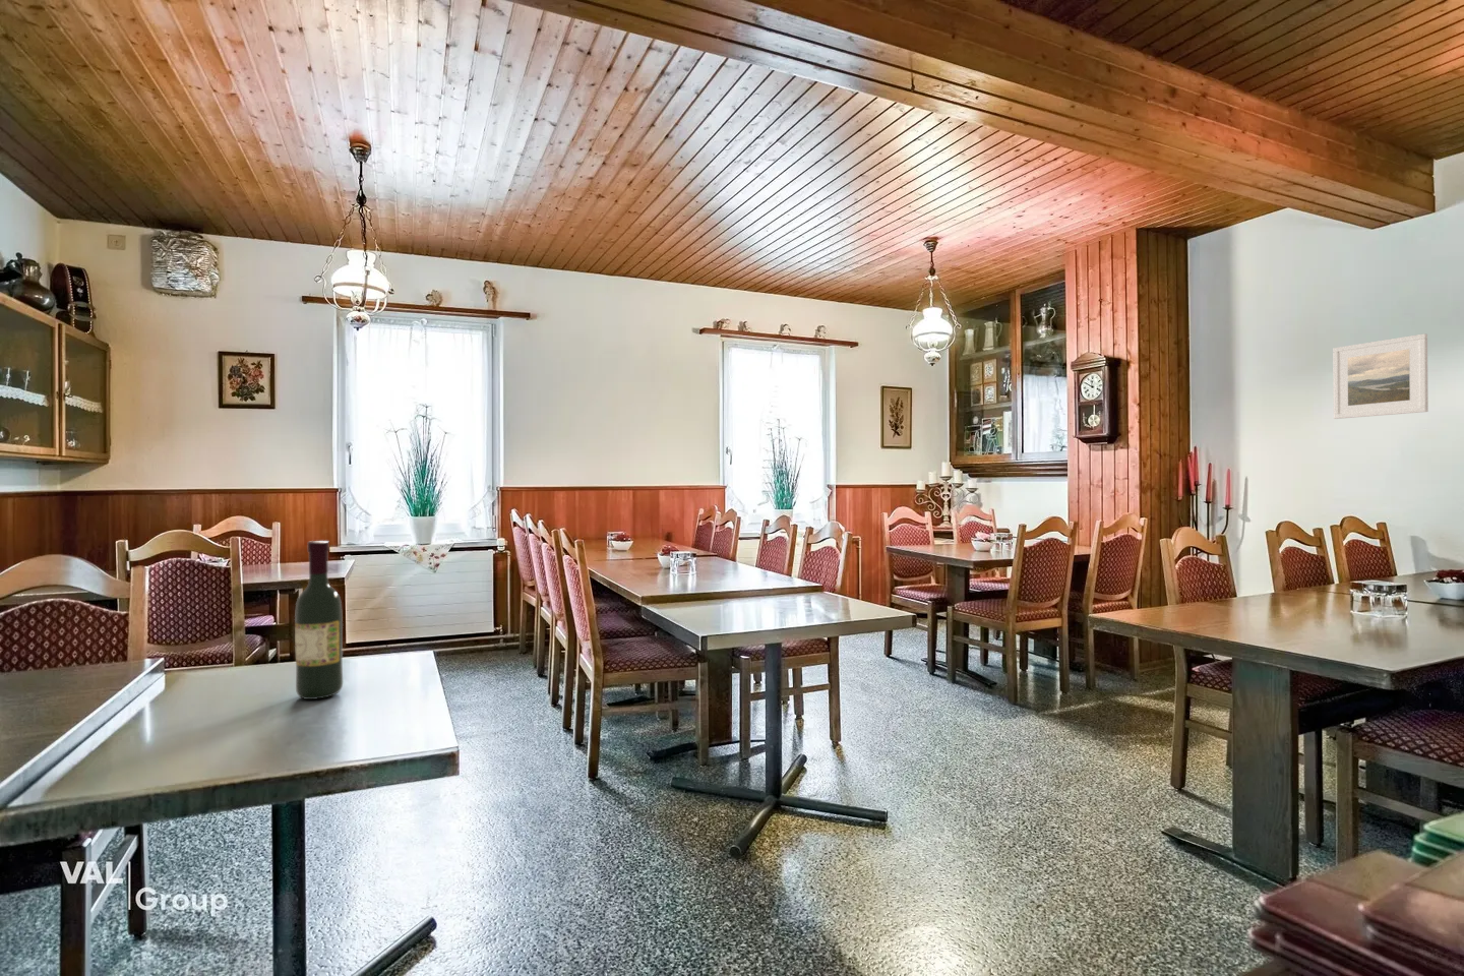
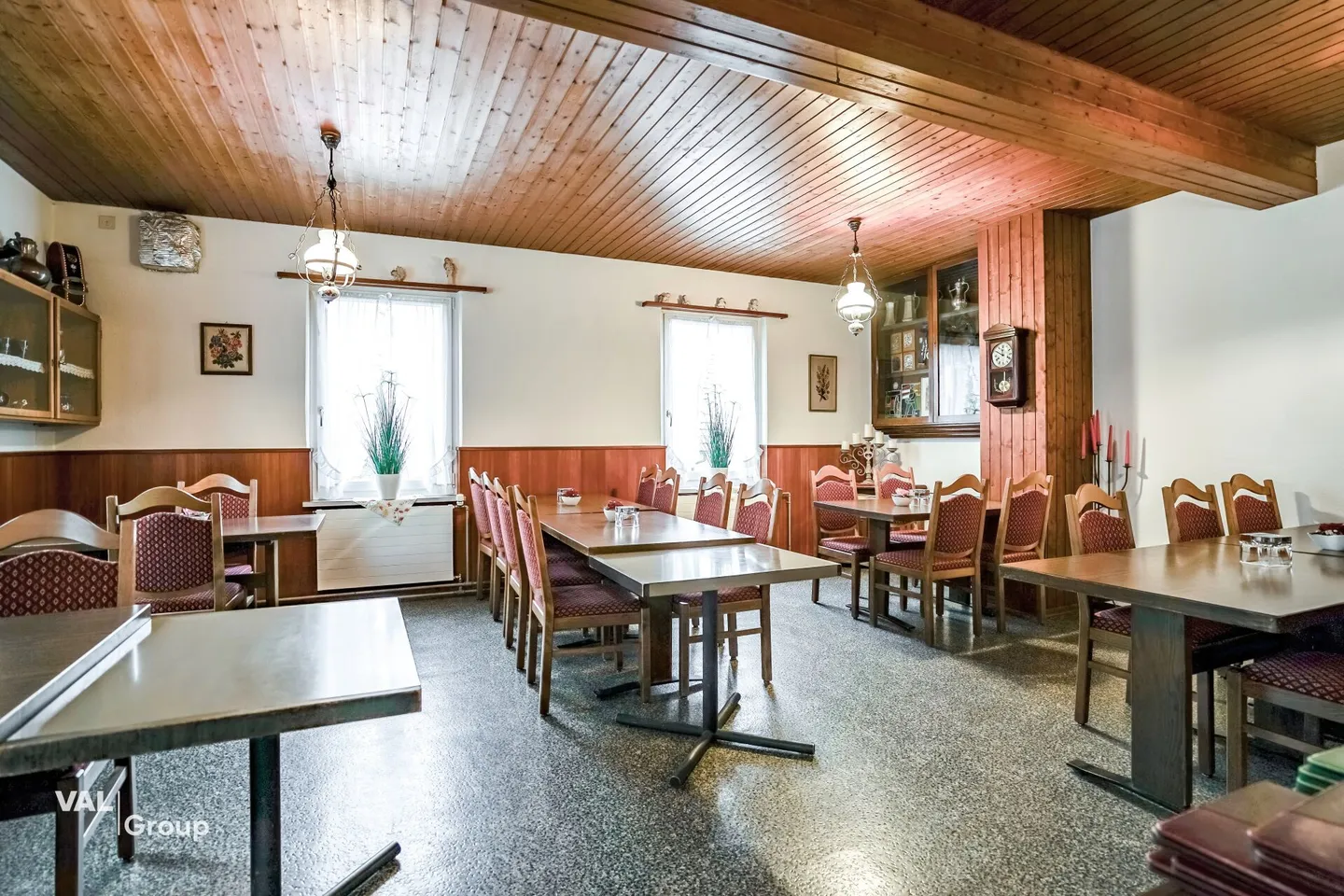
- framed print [1332,332,1429,419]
- wine bottle [294,540,343,700]
